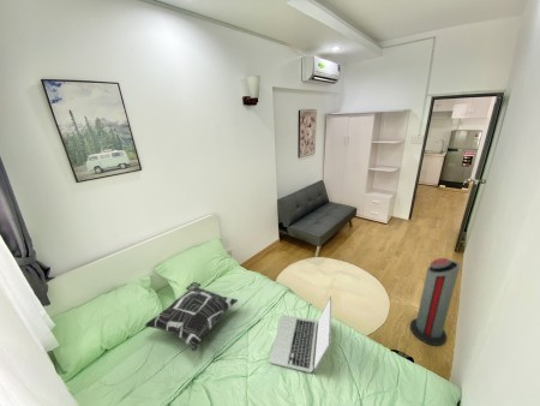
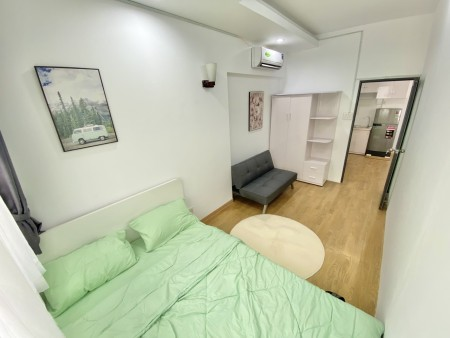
- laptop [268,295,332,374]
- decorative pillow [144,281,239,352]
- air purifier [409,257,462,347]
